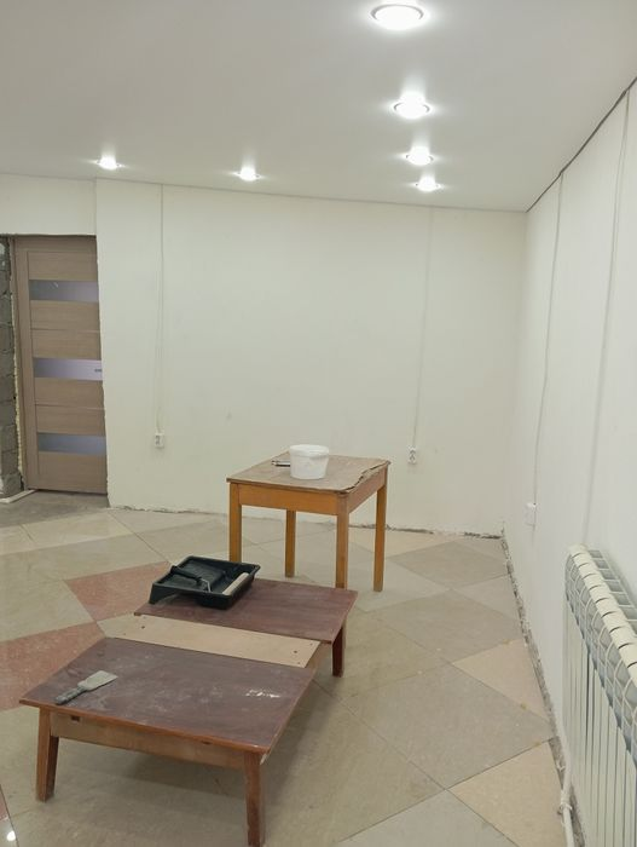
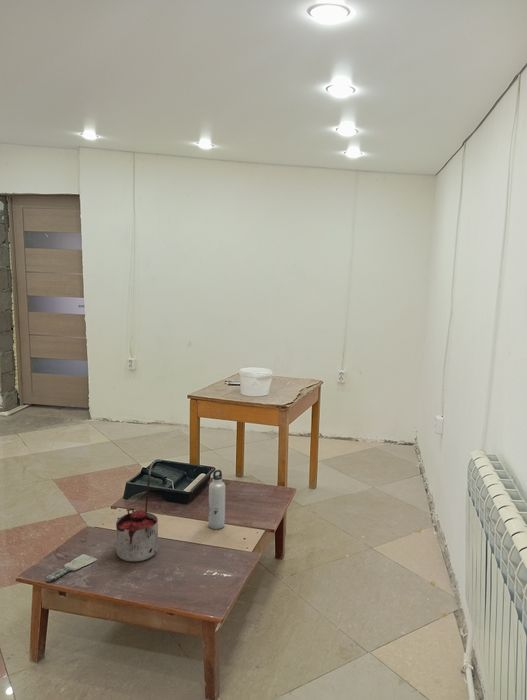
+ water bottle [208,469,226,530]
+ paint can [115,459,162,562]
